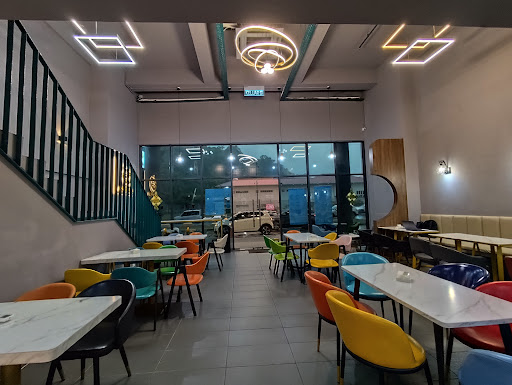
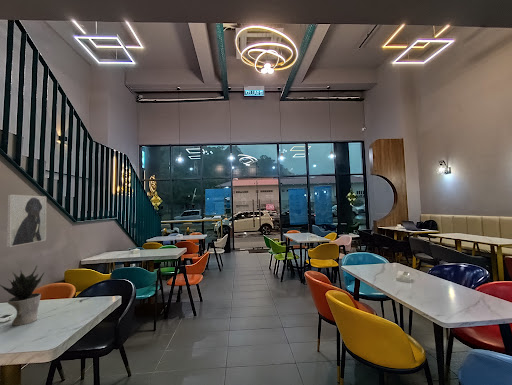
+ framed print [6,194,47,248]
+ potted plant [0,264,45,327]
